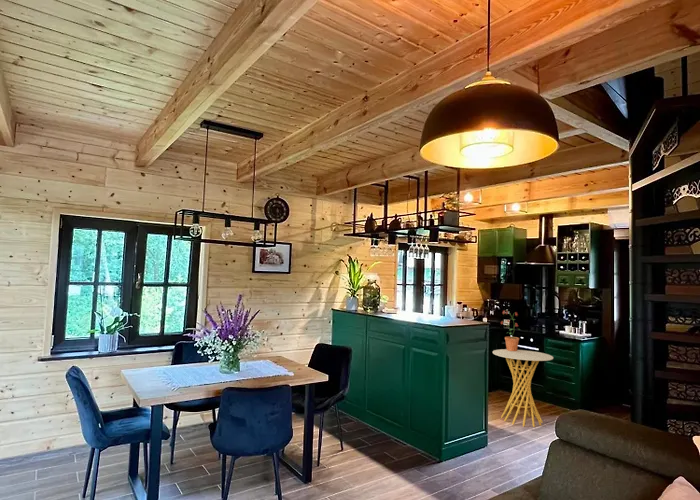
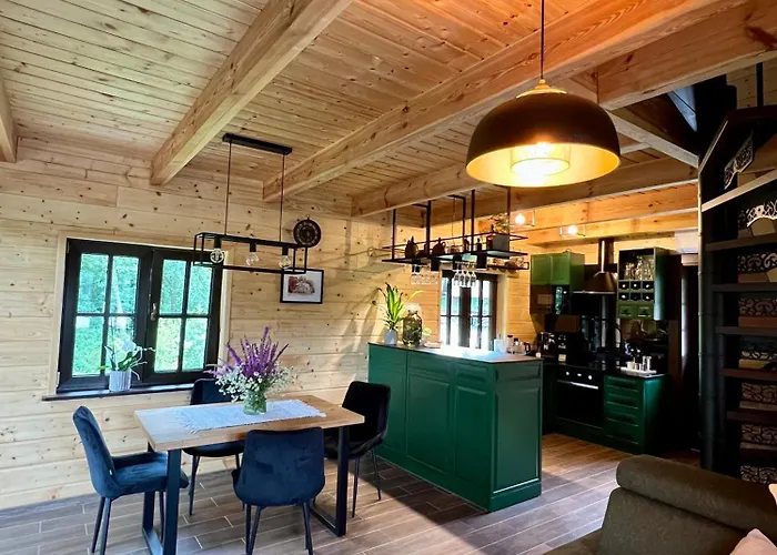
- potted plant [500,309,521,351]
- side table [492,348,554,428]
